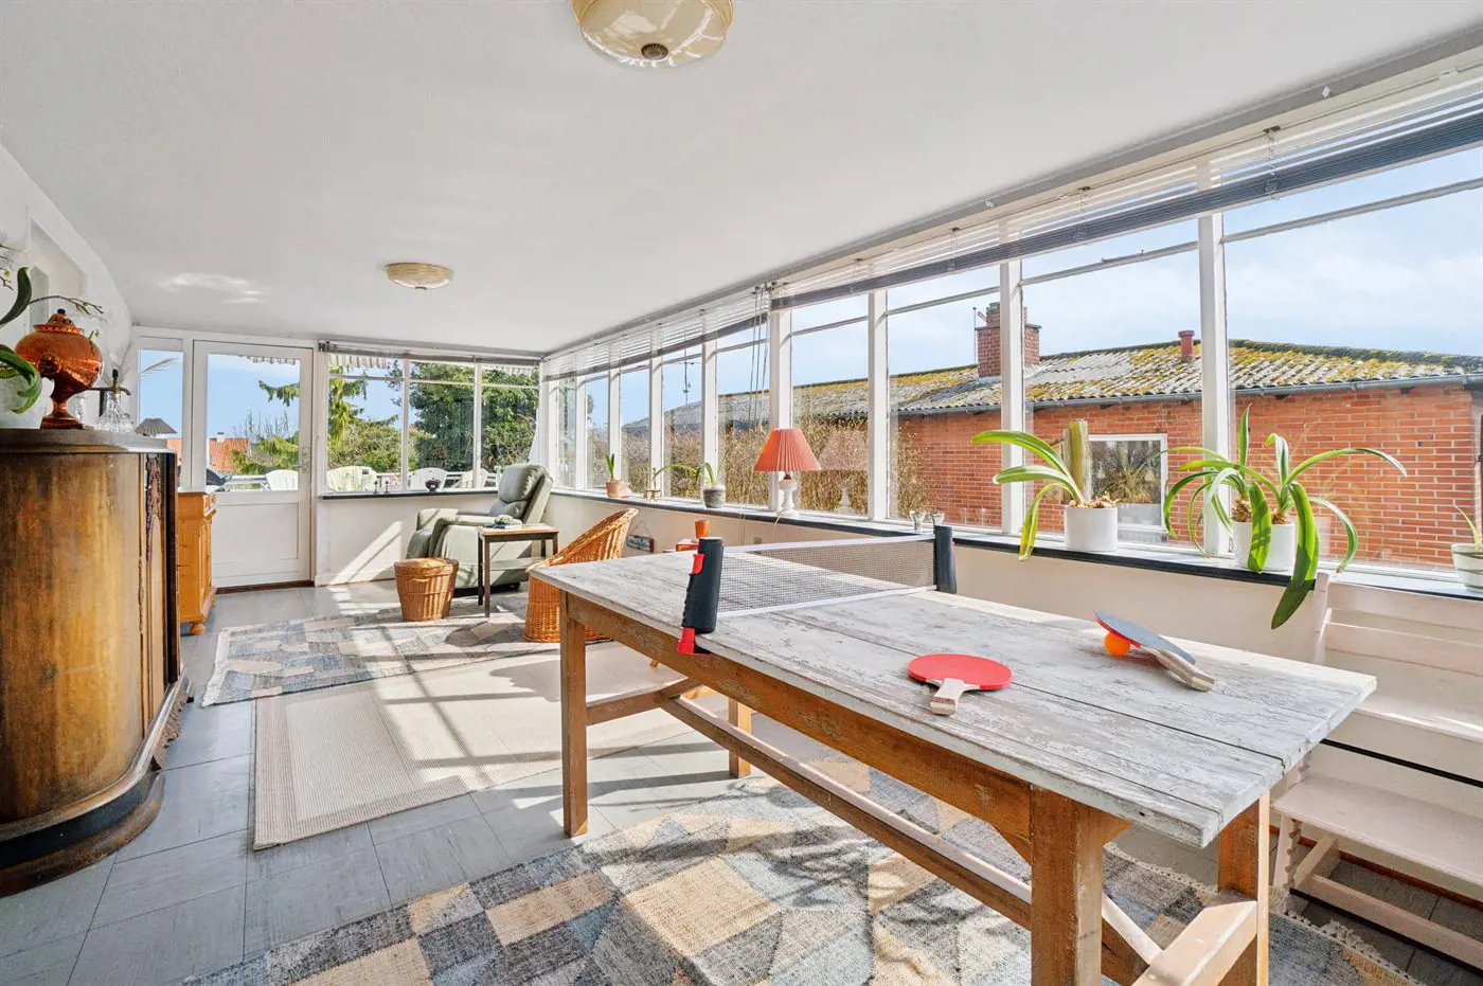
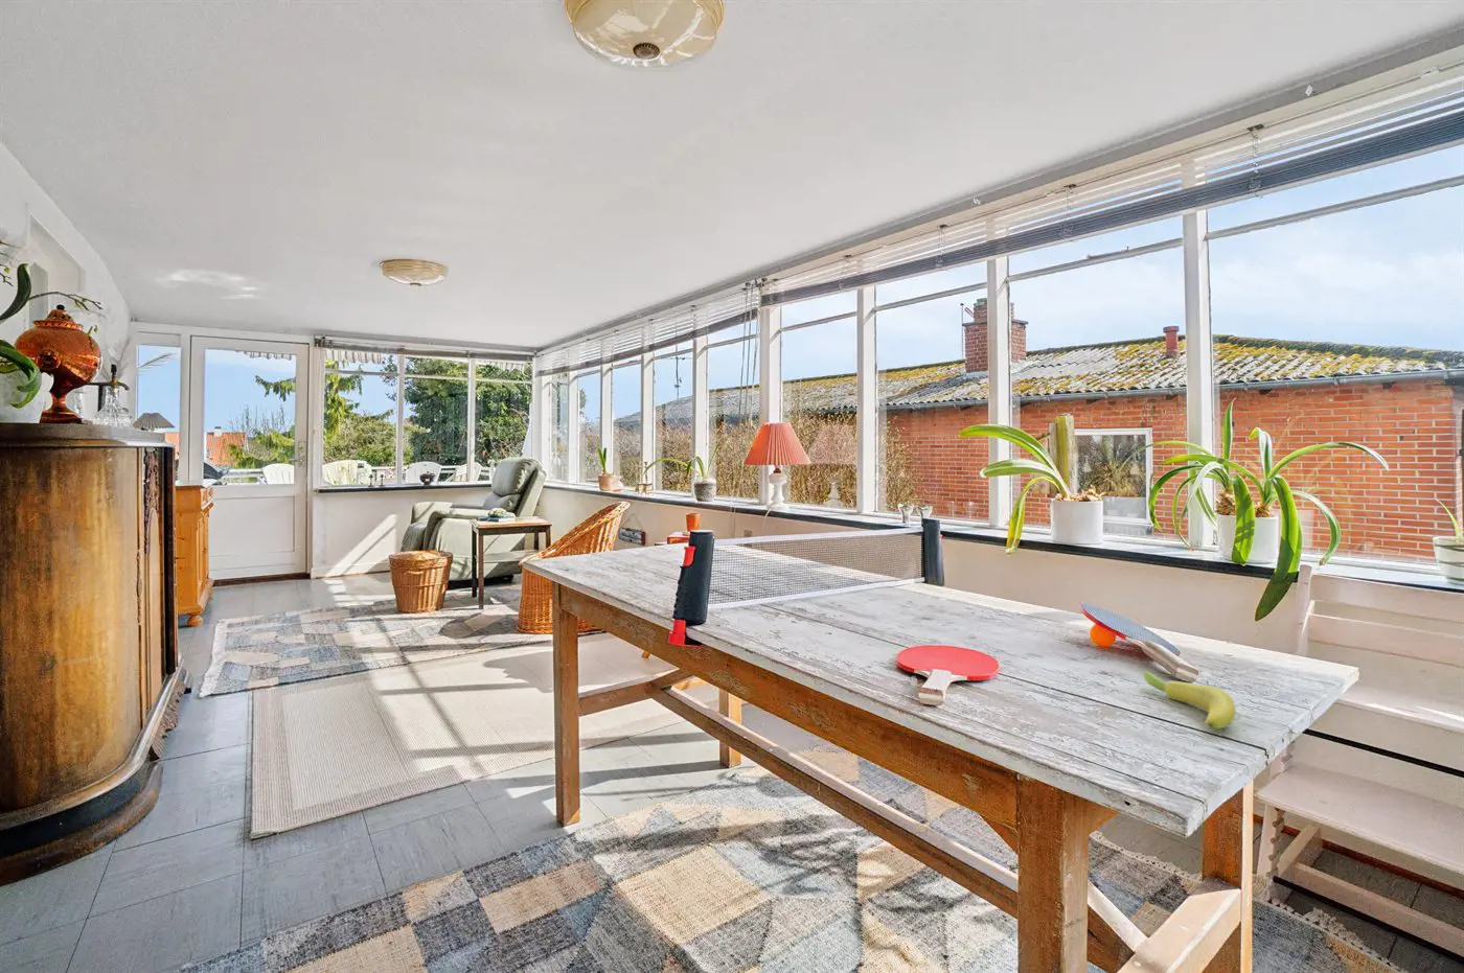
+ banana [1143,670,1237,730]
